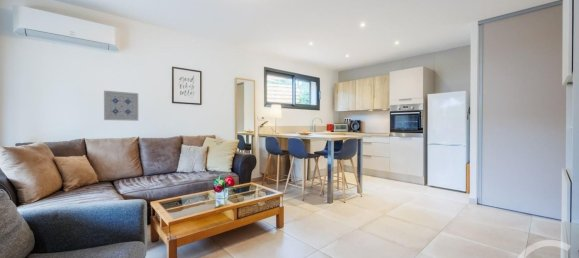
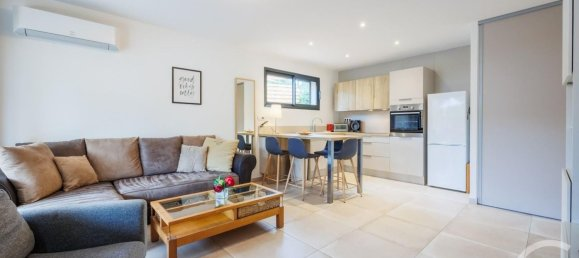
- wall art [103,90,139,122]
